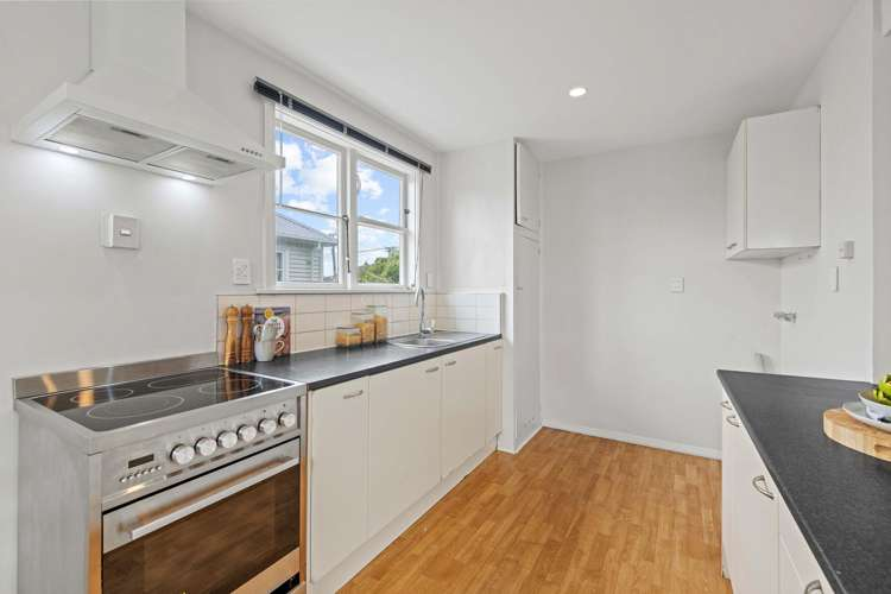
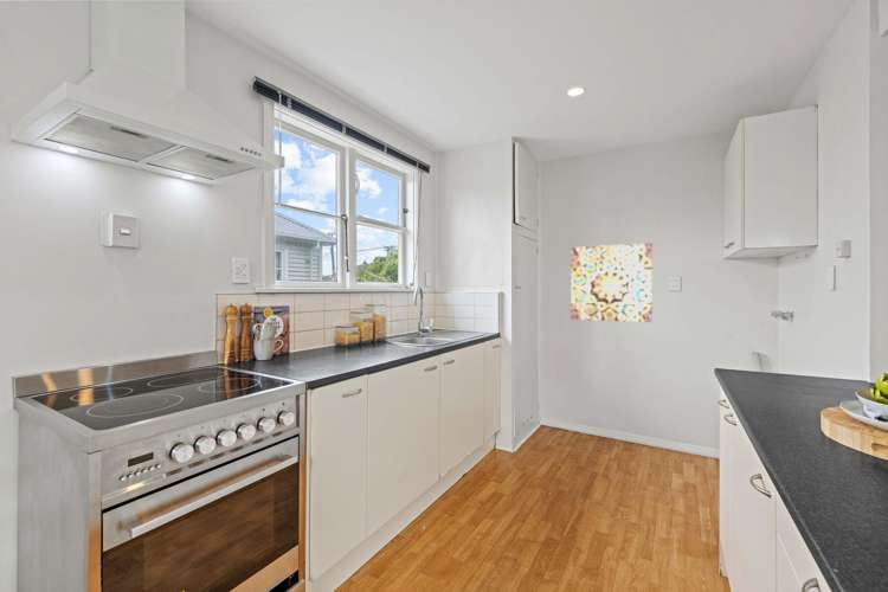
+ wall art [570,242,654,323]
